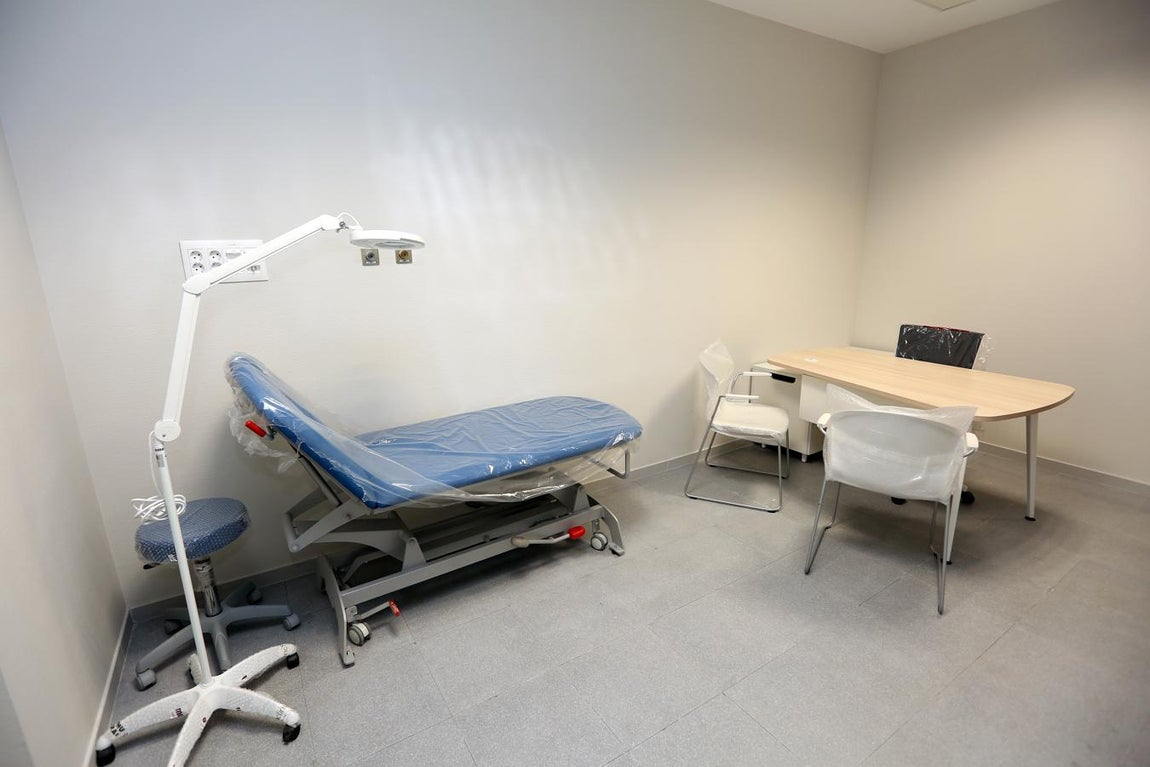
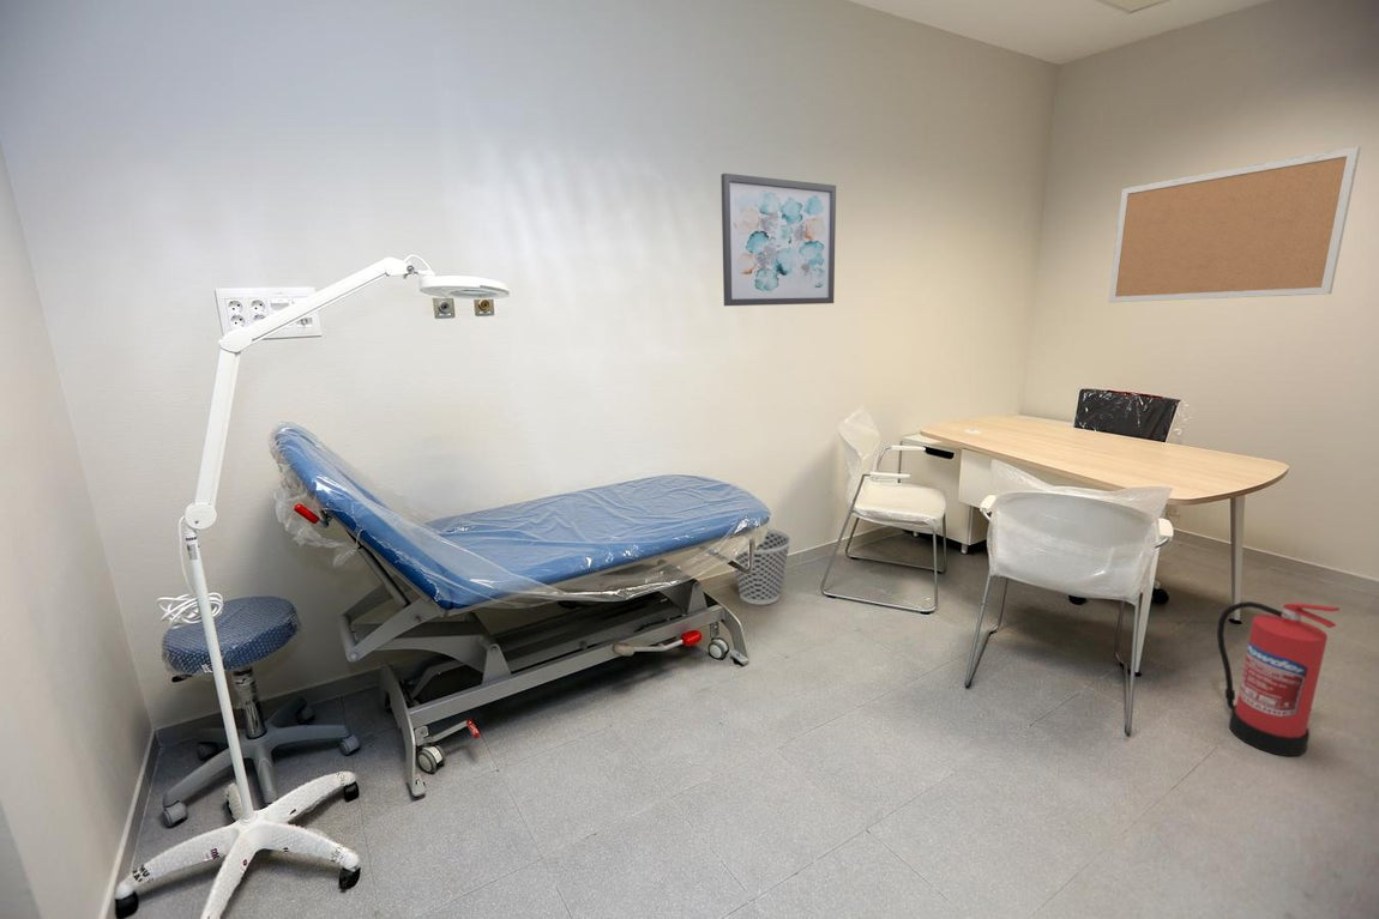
+ bulletin board [1108,145,1362,303]
+ wastebasket [734,527,793,606]
+ fire extinguisher [1216,600,1341,757]
+ wall art [719,173,837,307]
